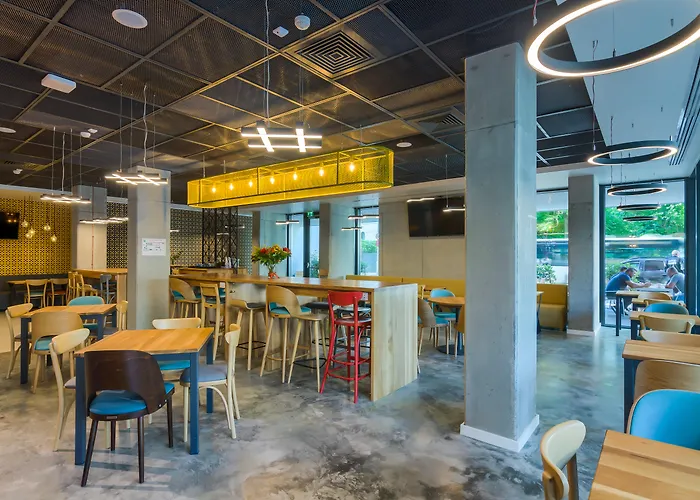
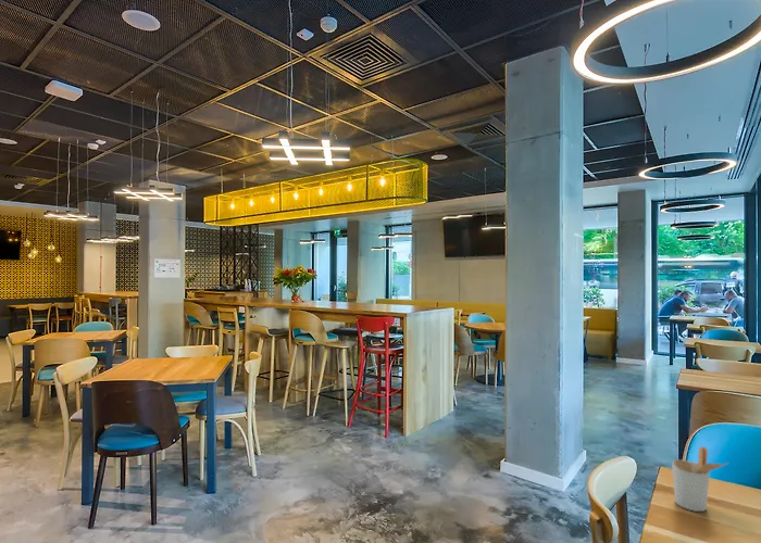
+ utensil holder [671,445,729,513]
